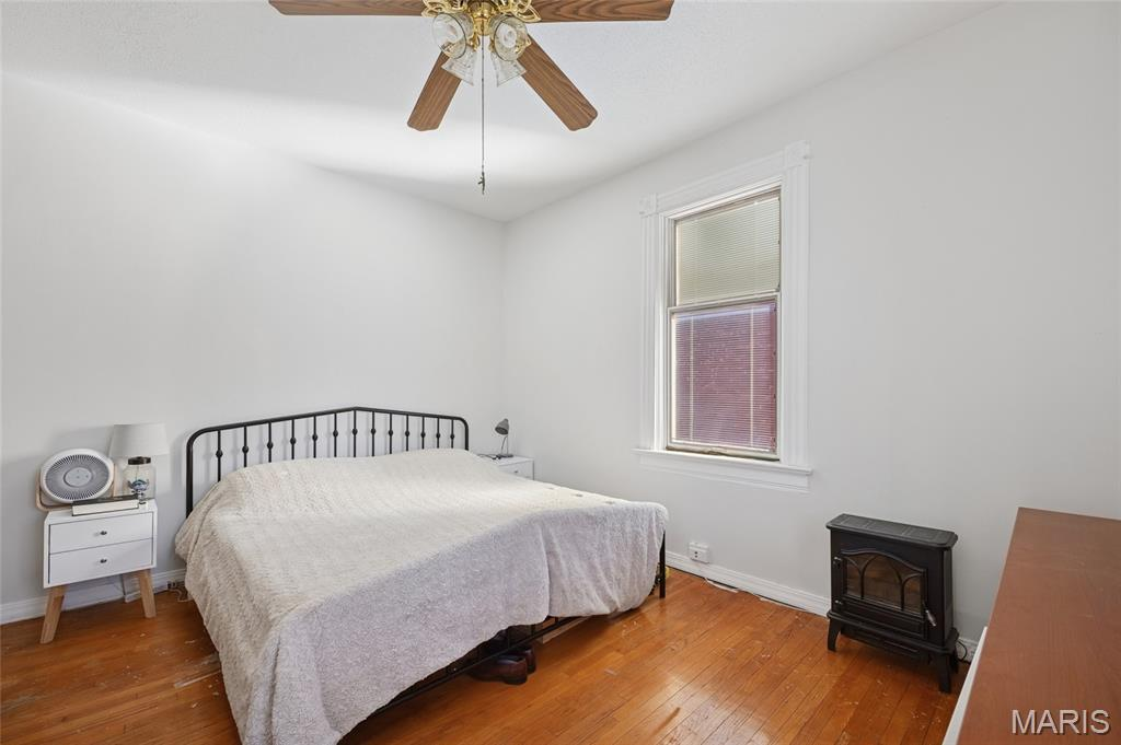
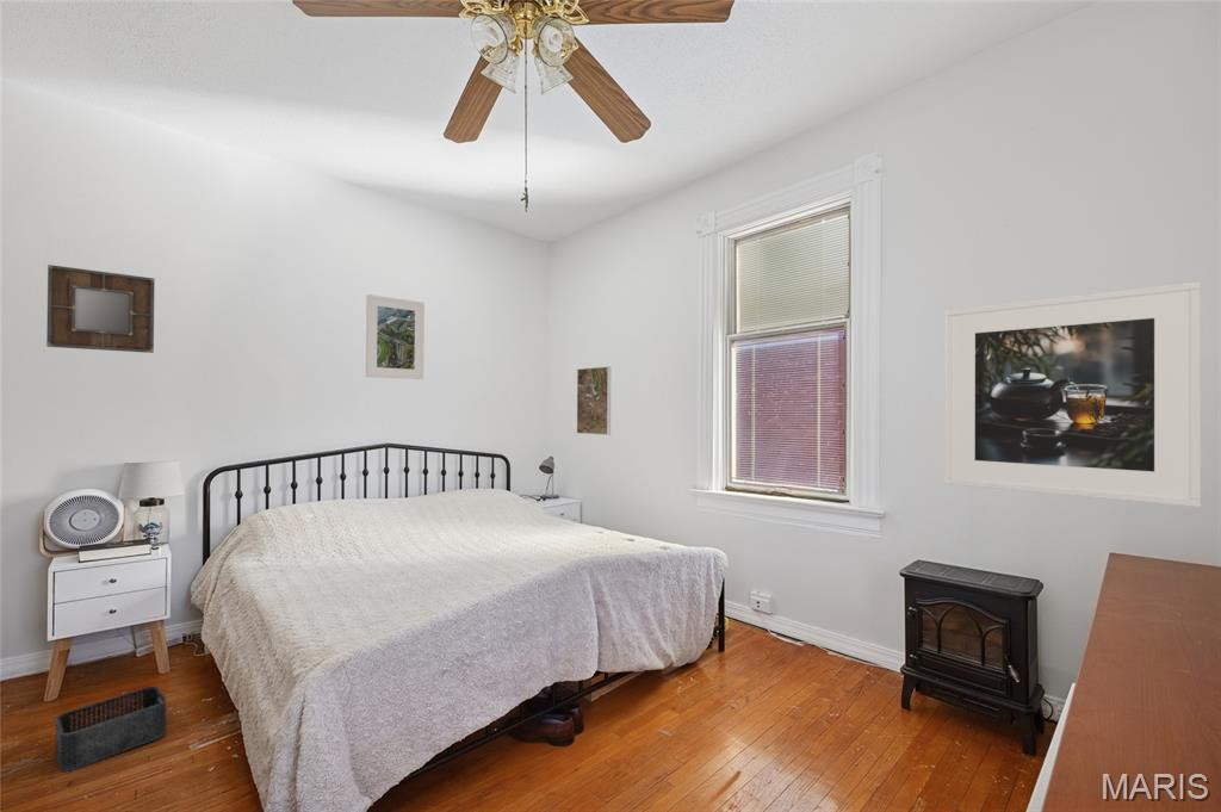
+ home mirror [45,264,156,354]
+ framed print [365,293,426,380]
+ storage bin [55,686,168,773]
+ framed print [576,366,612,436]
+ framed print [944,280,1202,508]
